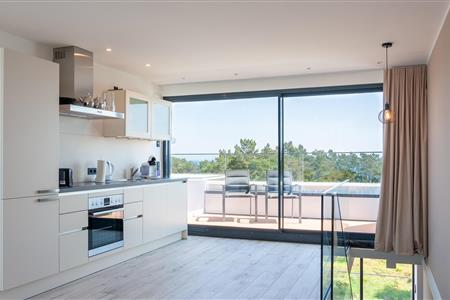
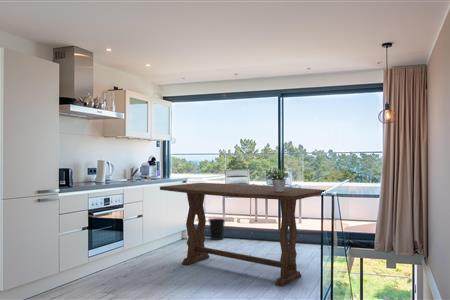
+ wastebasket [208,218,226,241]
+ dining table [159,182,326,288]
+ potted plant [265,167,290,192]
